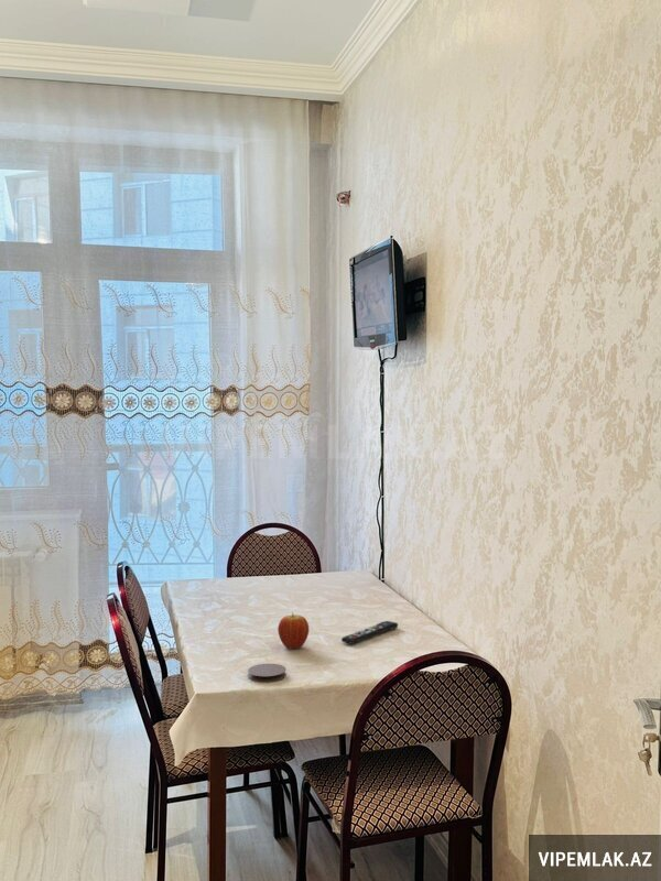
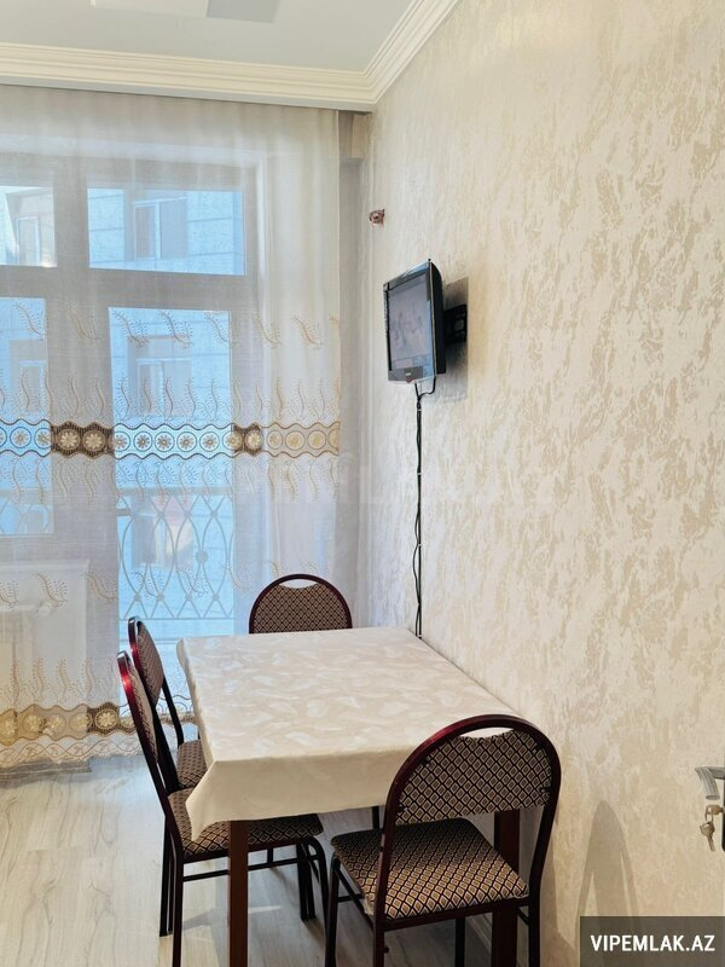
- fruit [277,611,310,650]
- coaster [247,663,288,683]
- remote control [340,620,399,645]
